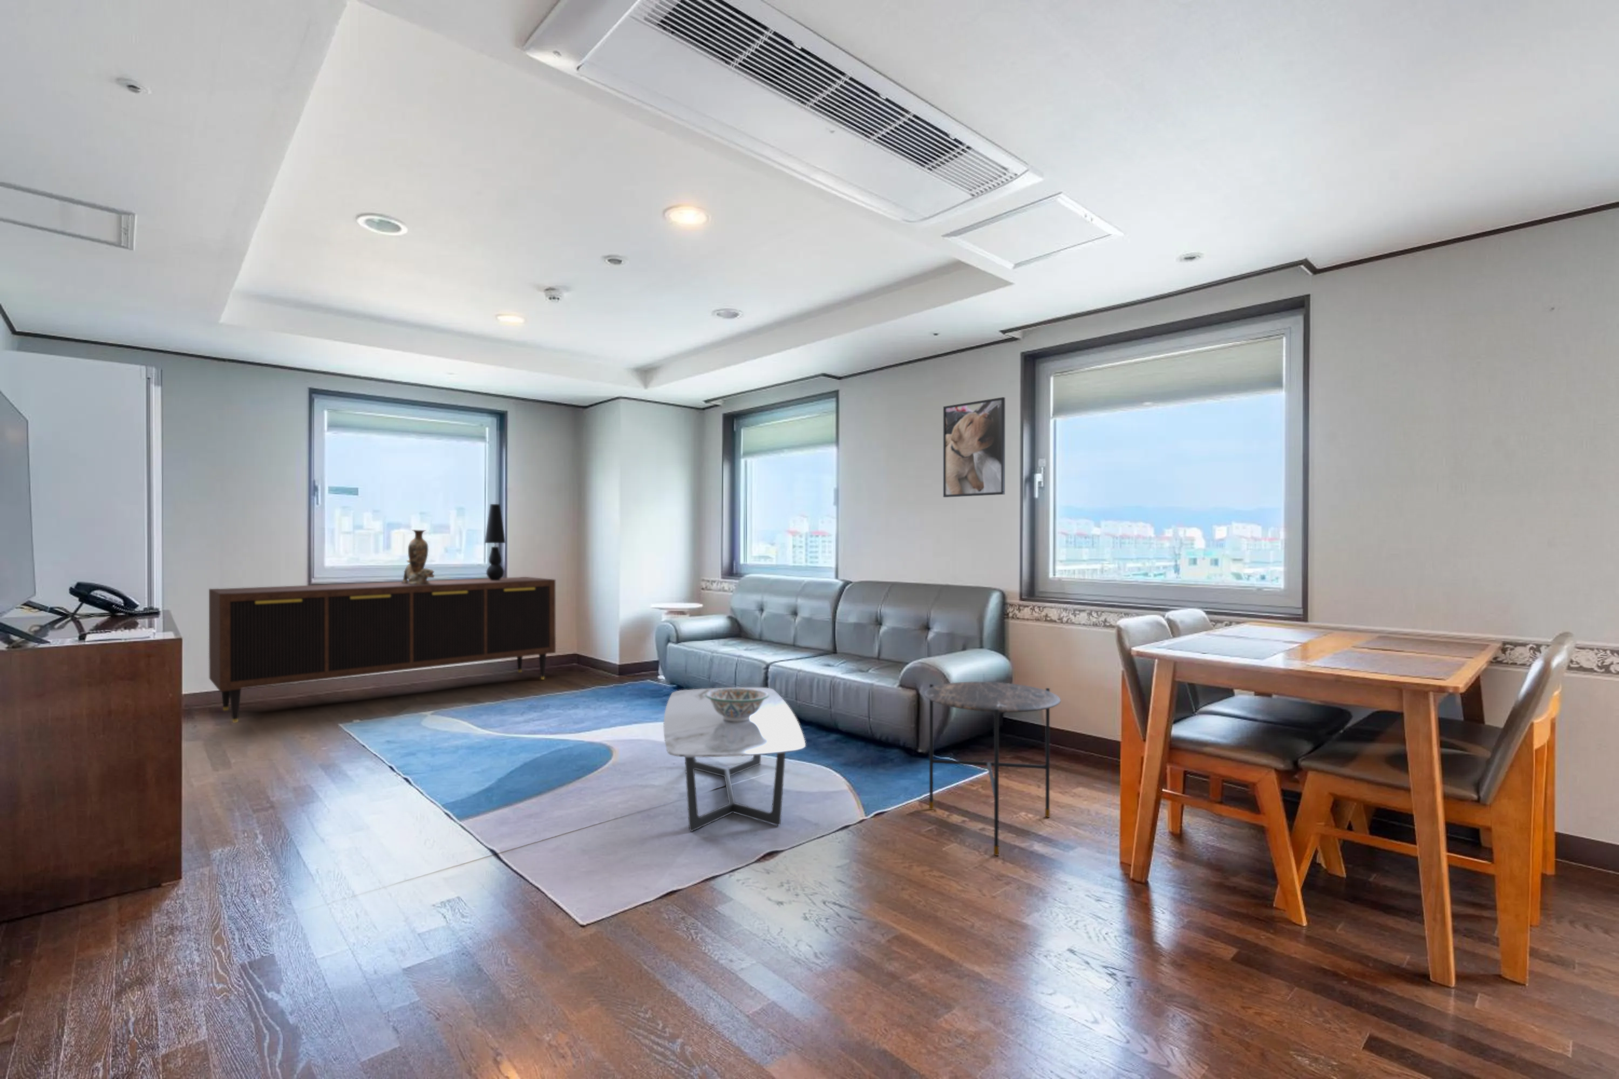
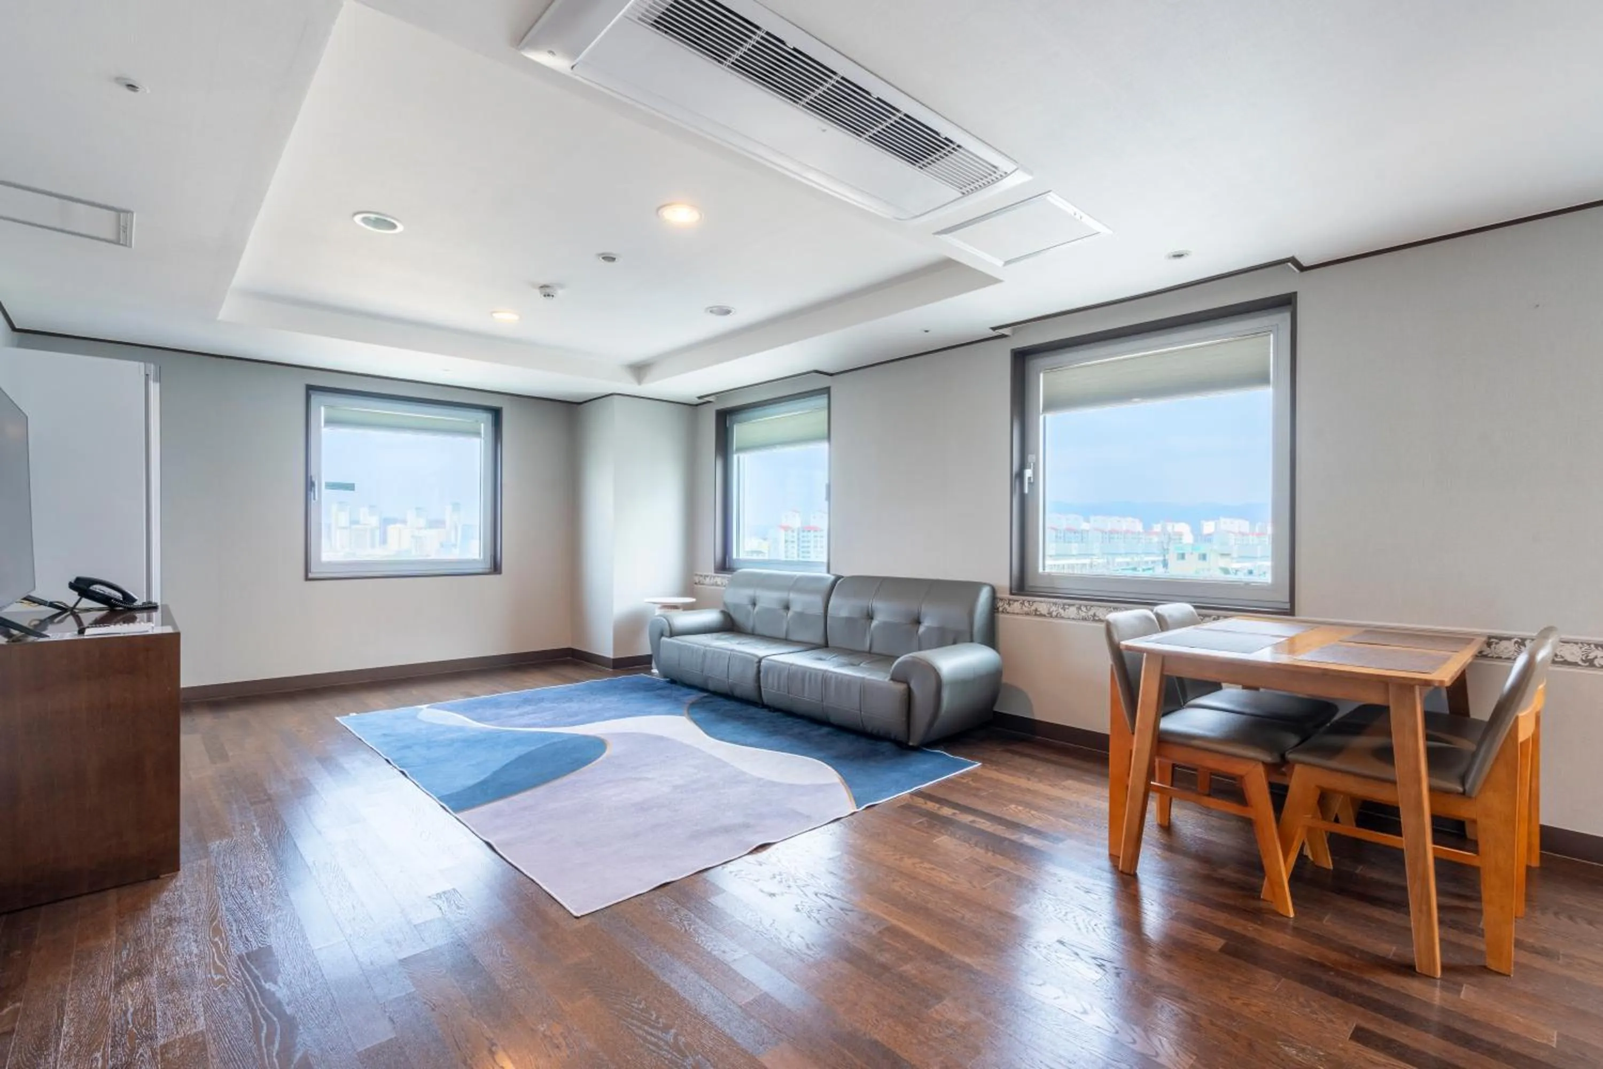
- side table [924,682,1061,856]
- sideboard [208,576,557,724]
- table lamp [484,503,506,580]
- vase with dog figurine [401,529,435,585]
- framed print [943,396,1006,499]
- coffee table [664,686,806,832]
- decorative bowl [706,689,769,721]
